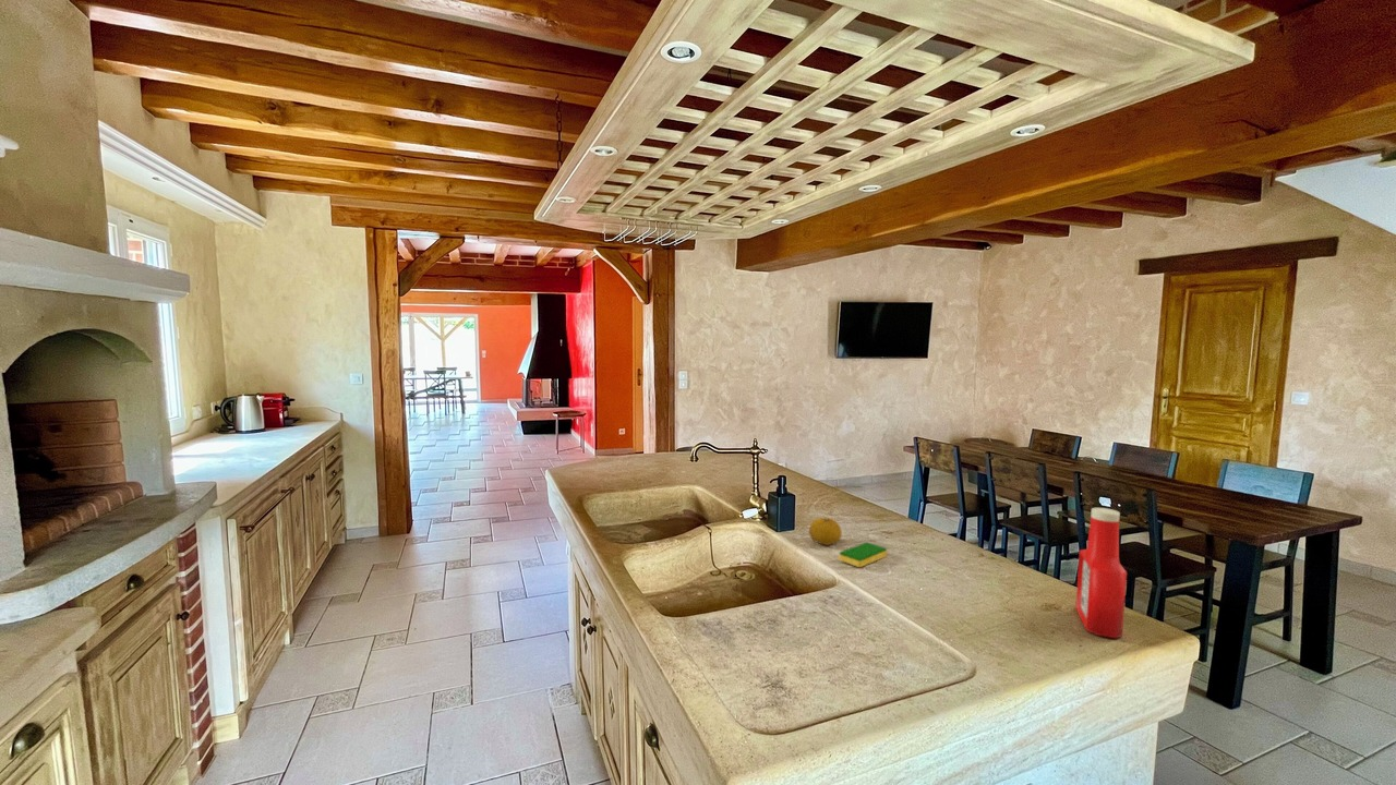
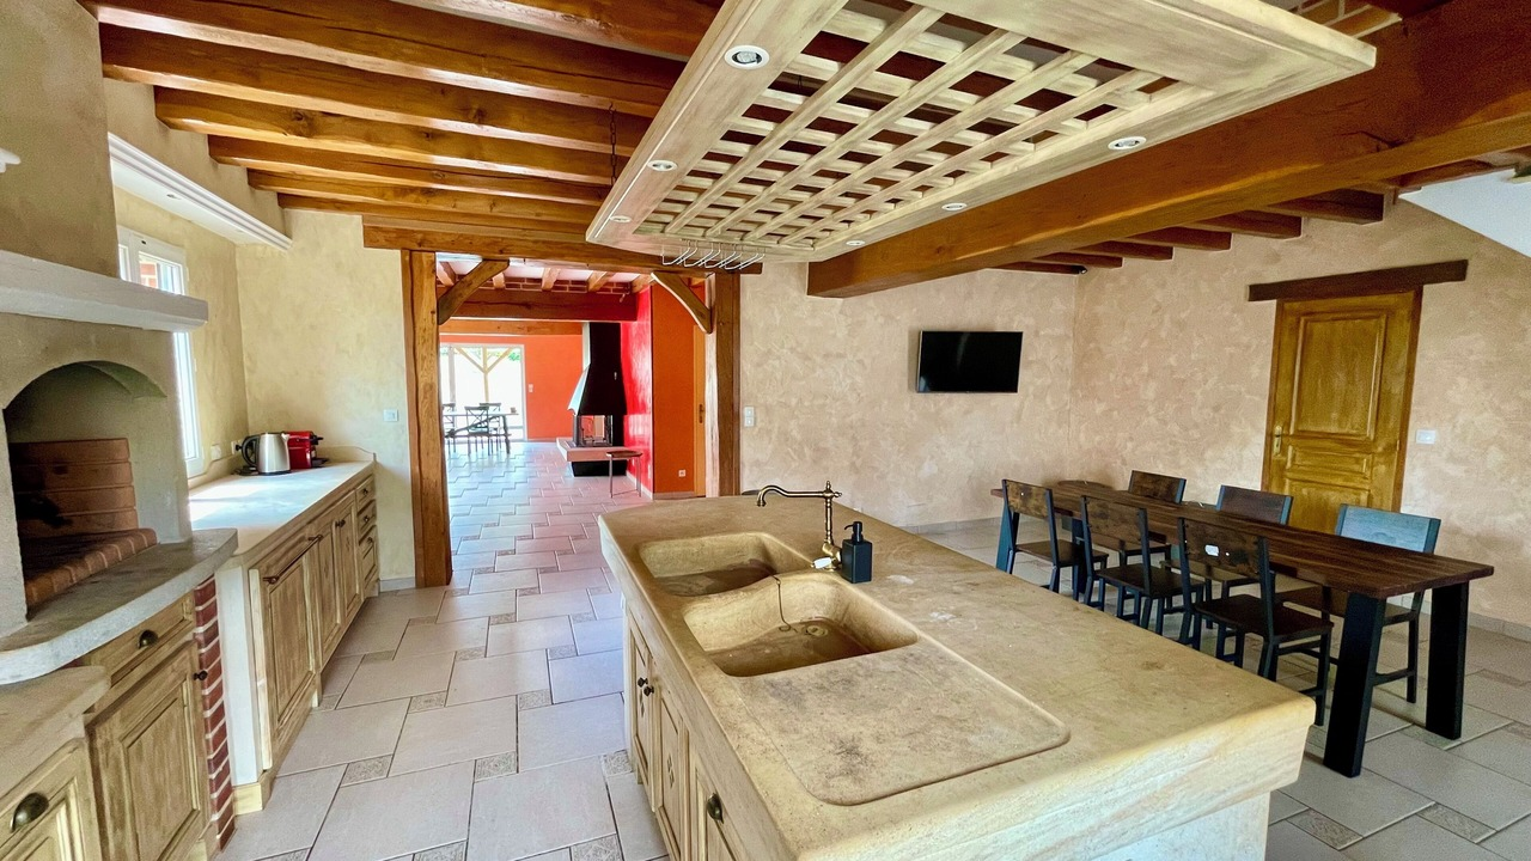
- fruit [808,517,843,546]
- dish sponge [838,541,888,568]
- soap bottle [1074,507,1128,639]
